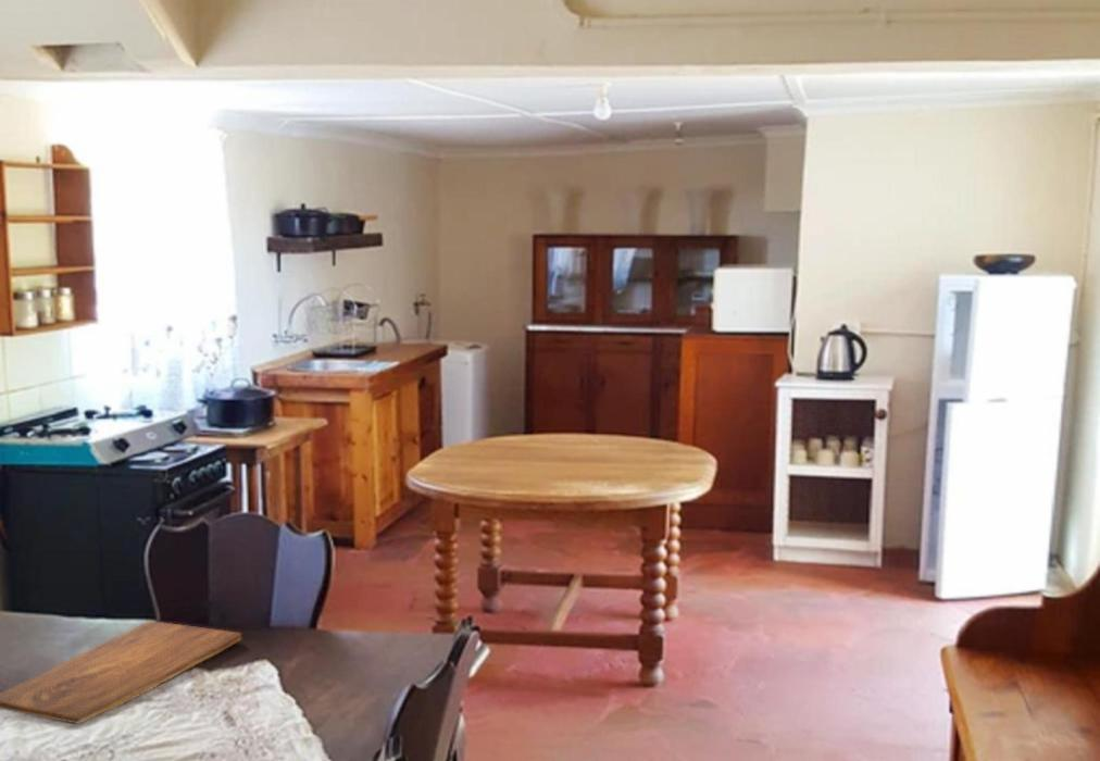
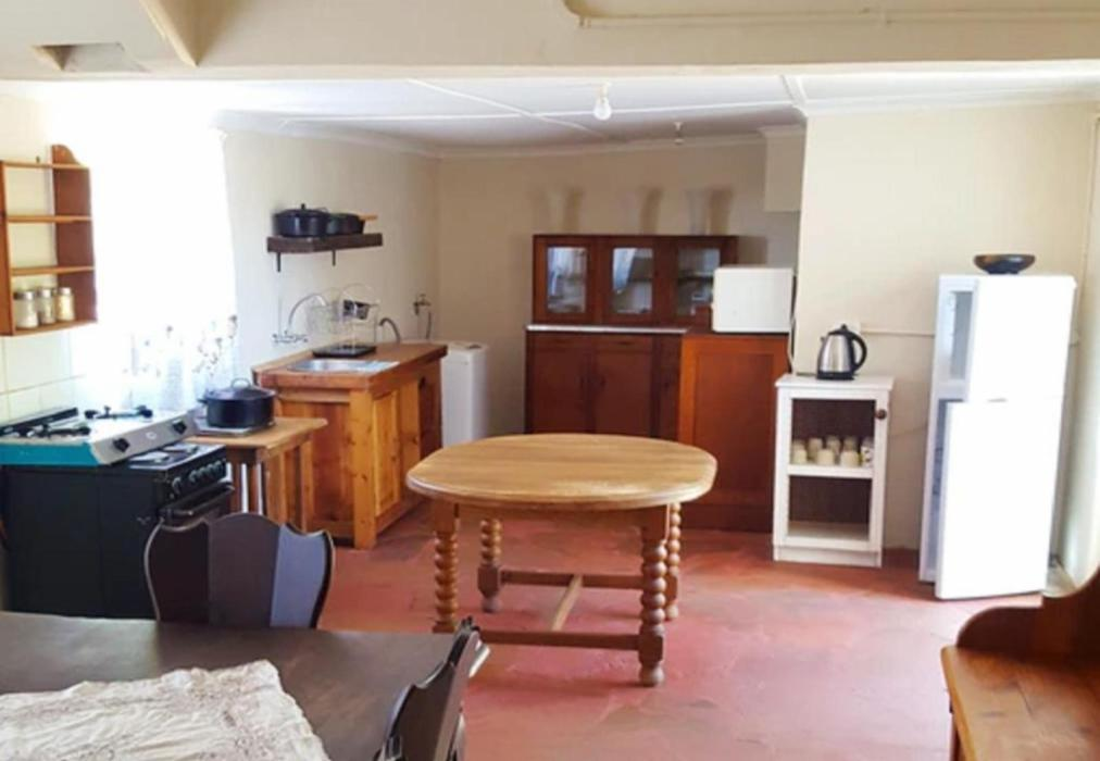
- cutting board [0,620,242,725]
